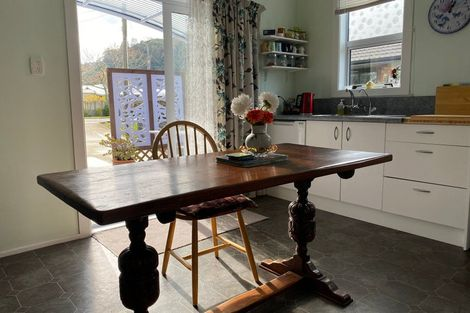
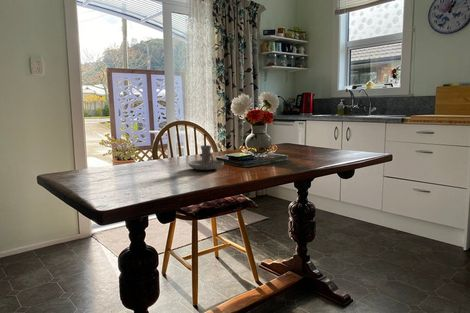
+ candle holder [188,144,225,171]
